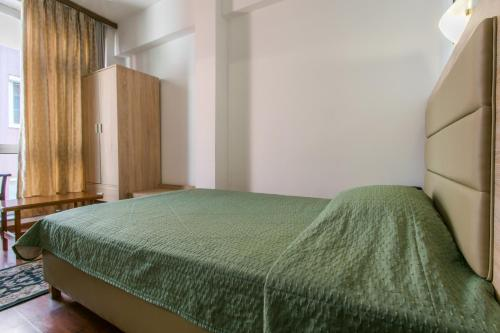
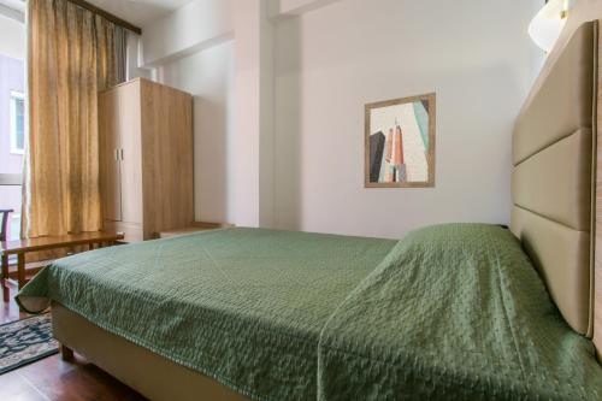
+ wall art [362,92,437,189]
